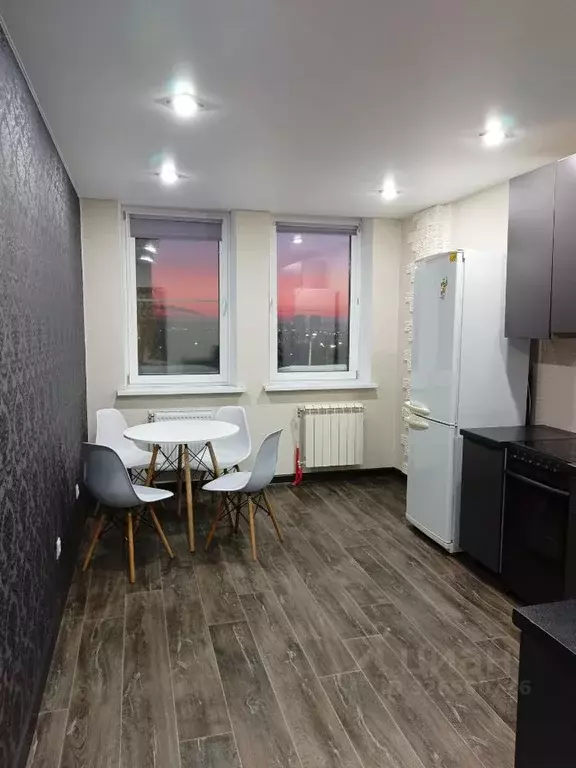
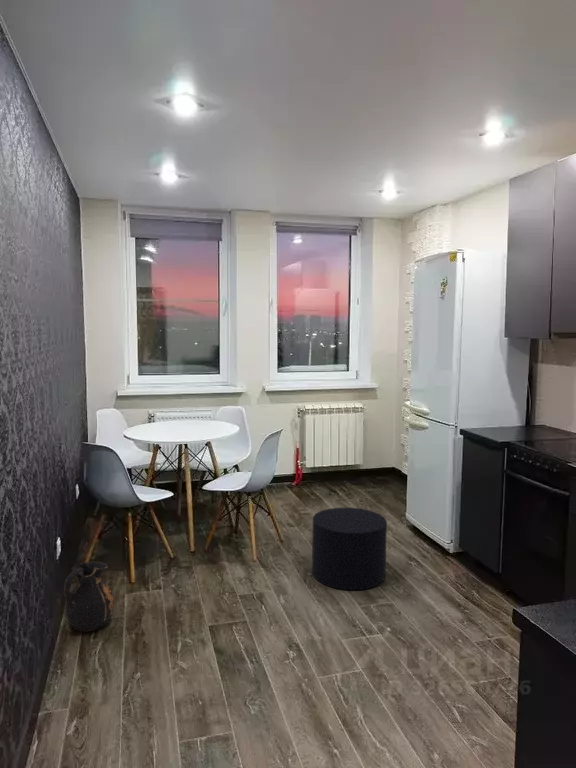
+ stool [311,507,388,591]
+ ceramic jug [63,560,115,633]
